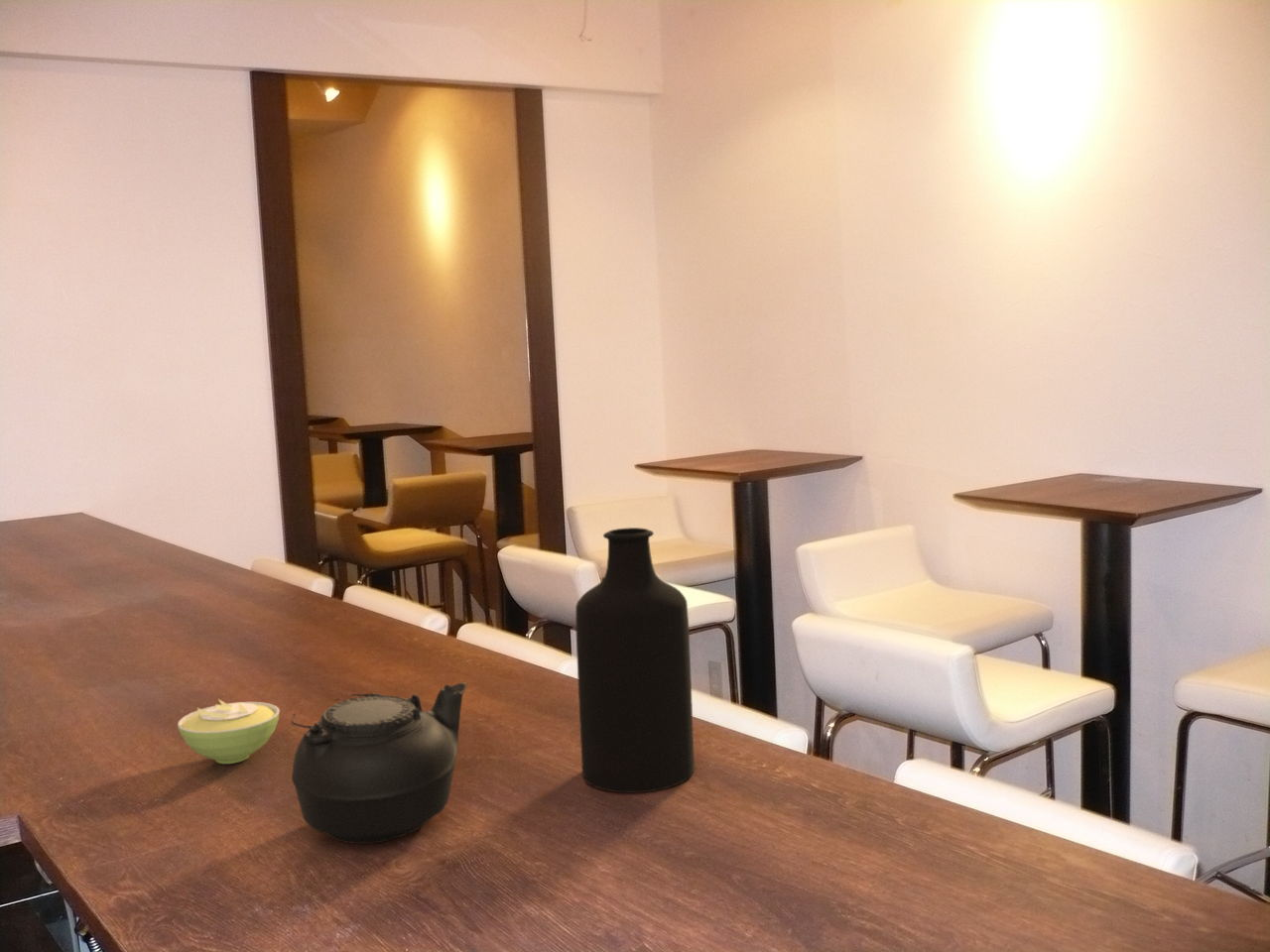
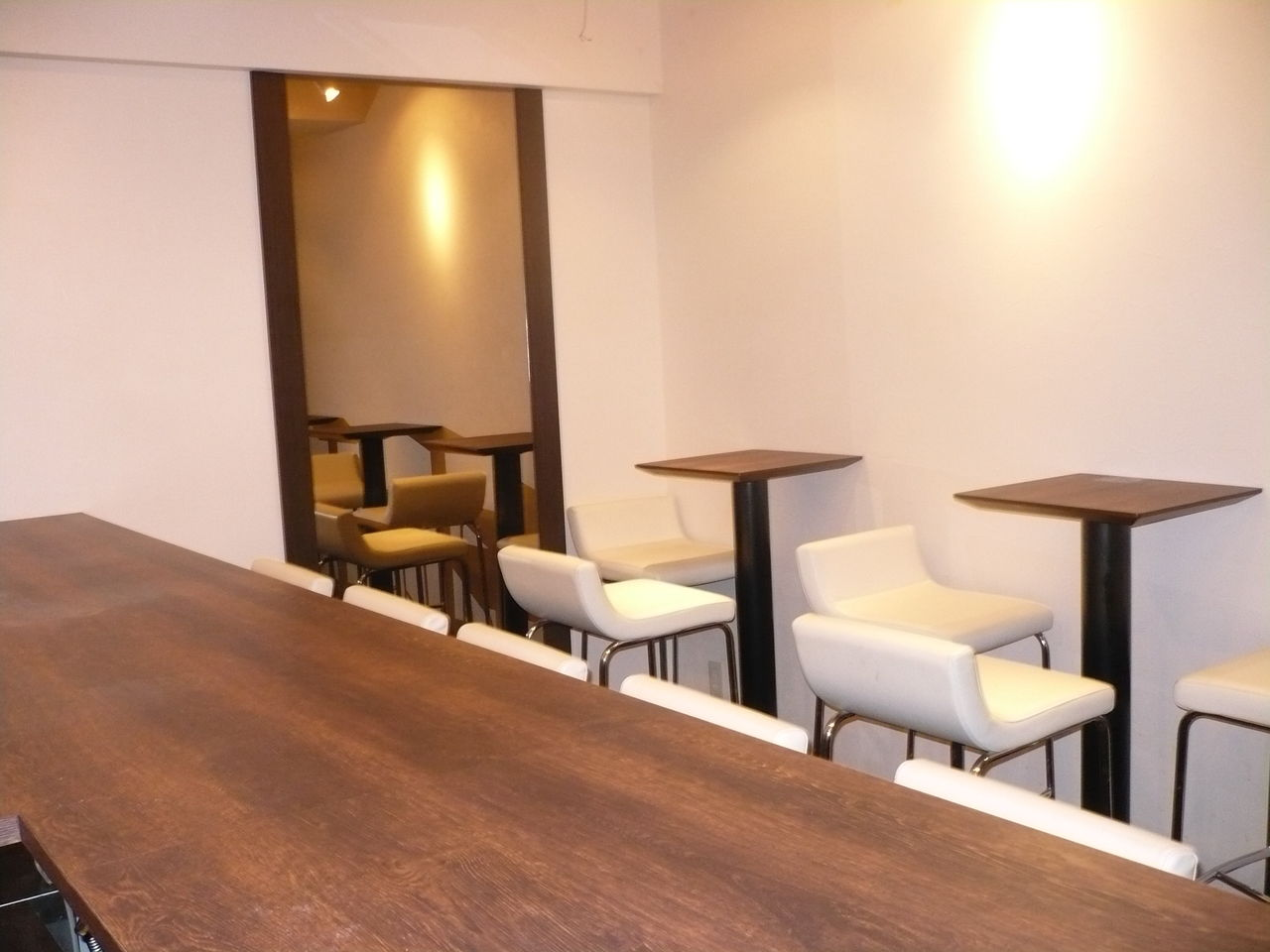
- sugar bowl [177,698,281,765]
- bottle [574,527,696,793]
- teapot [291,682,467,845]
